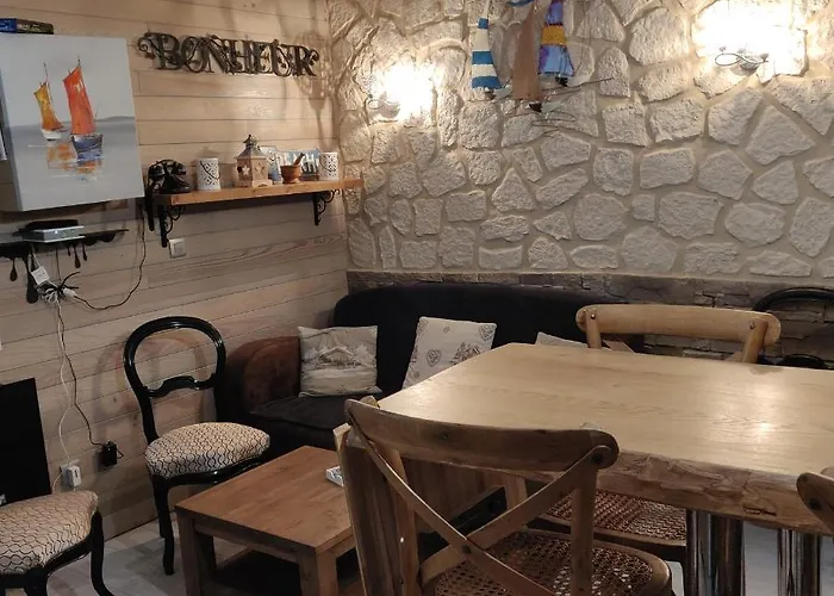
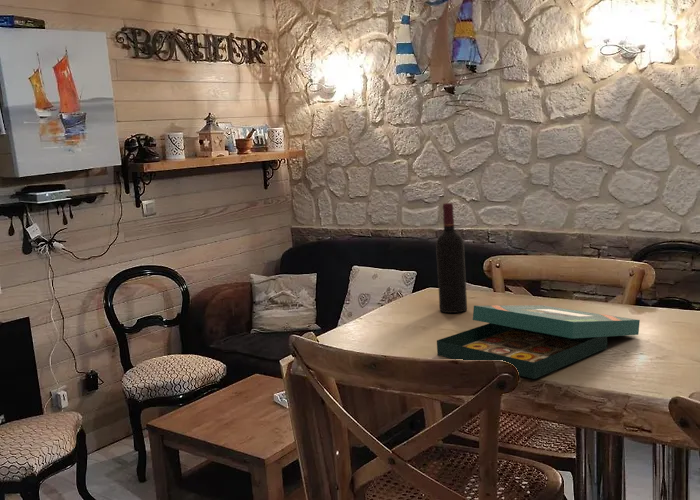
+ wine bottle [435,202,468,314]
+ board game [436,304,641,380]
